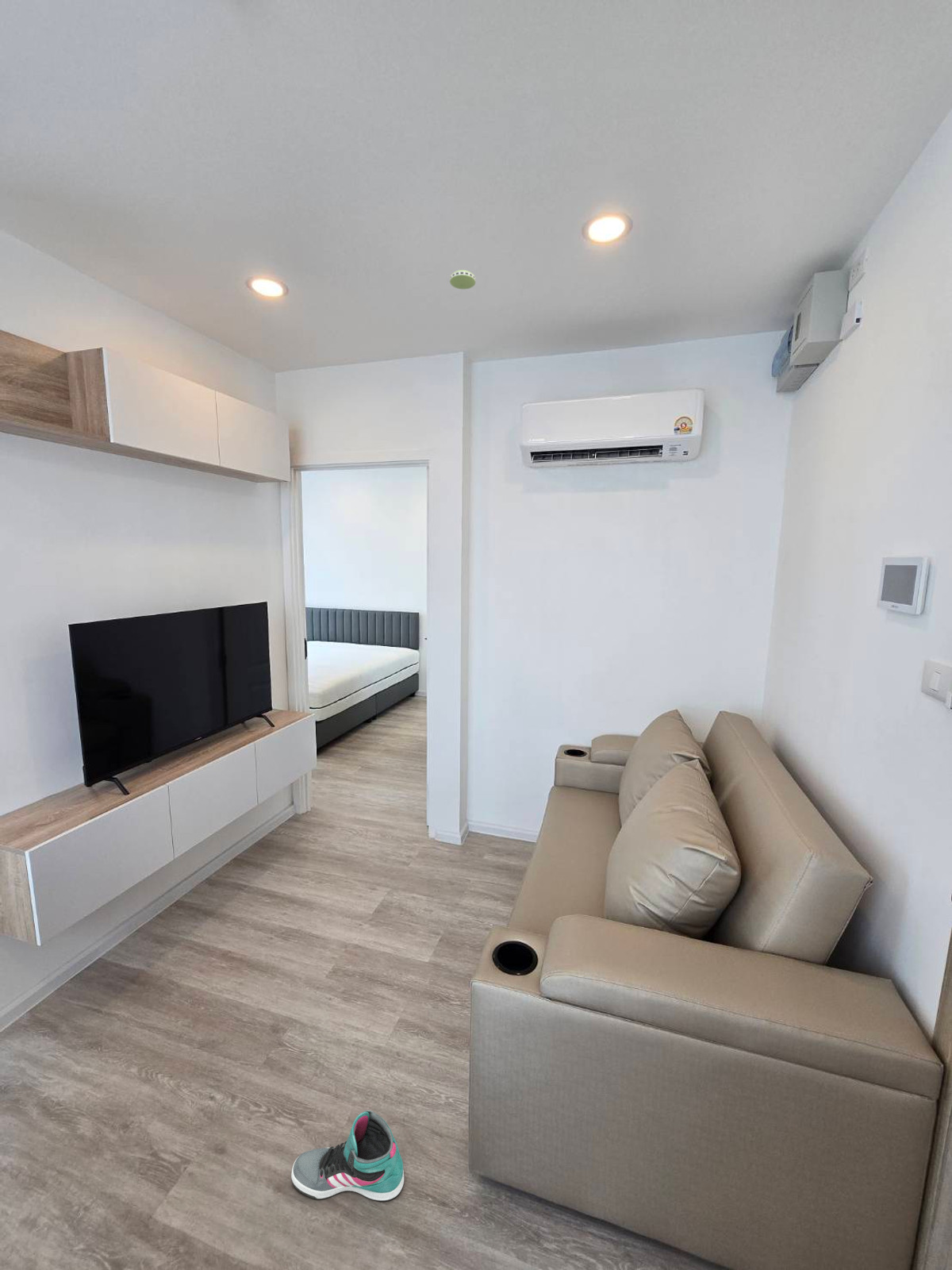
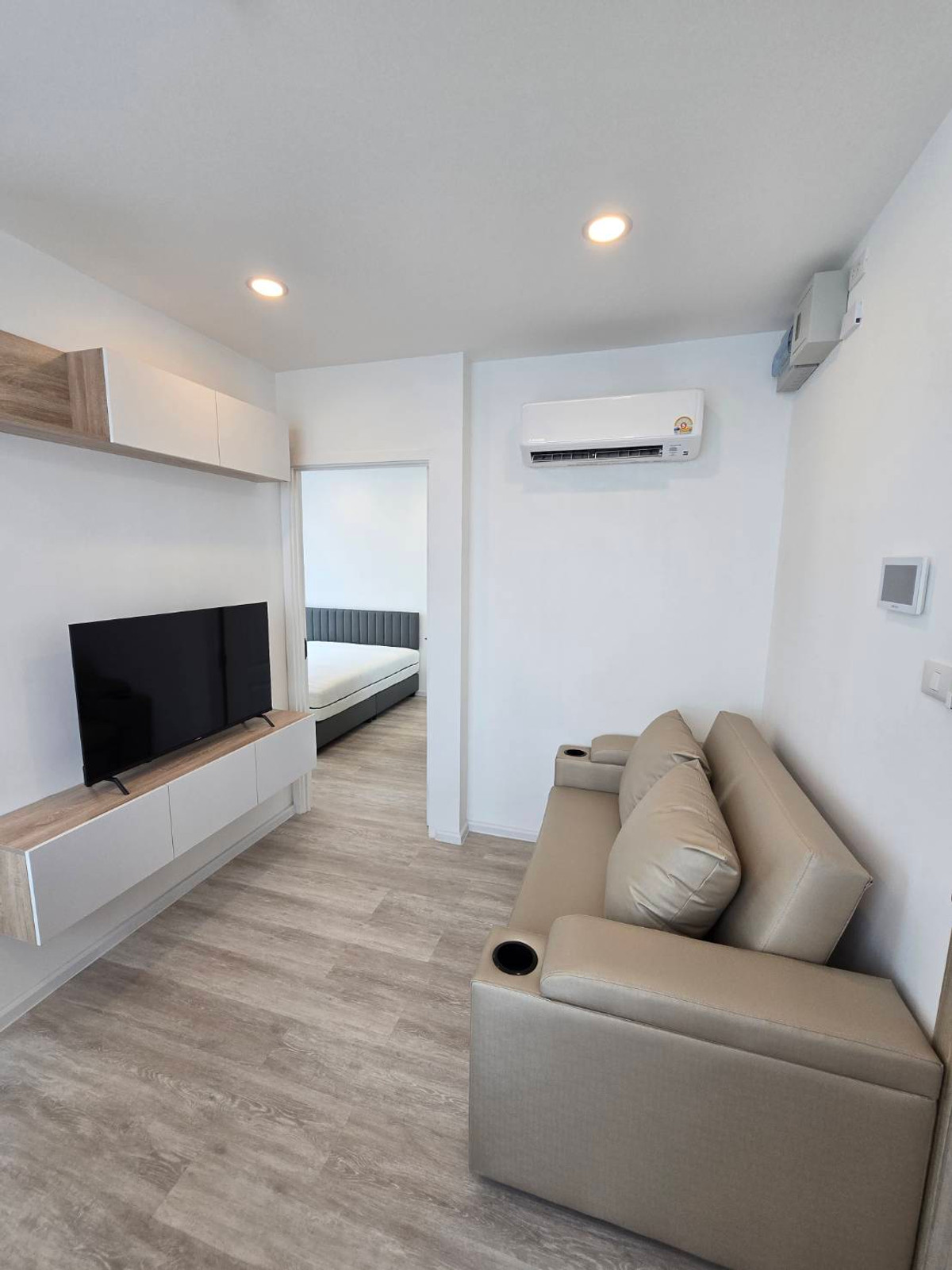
- sneaker [290,1110,405,1202]
- smoke detector [449,269,476,290]
